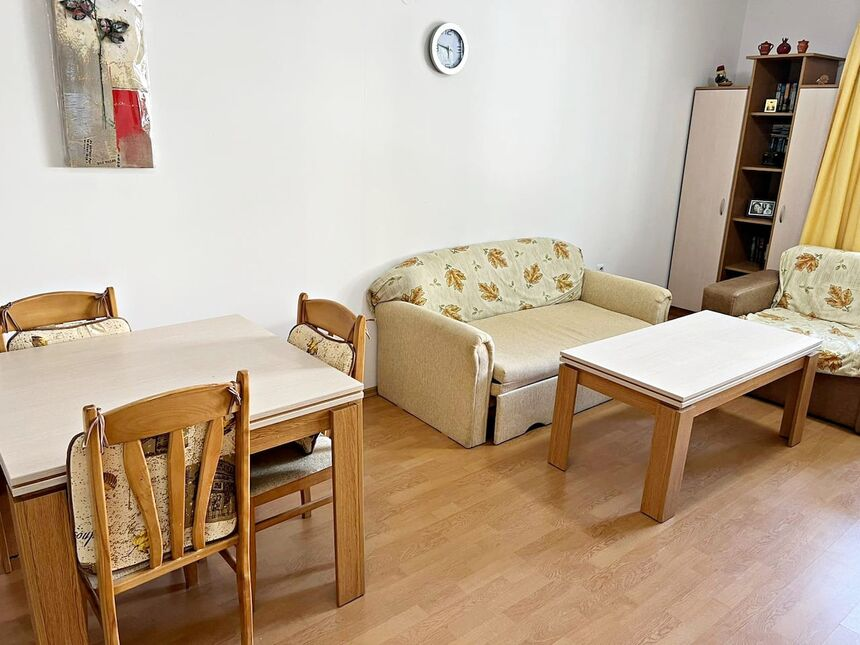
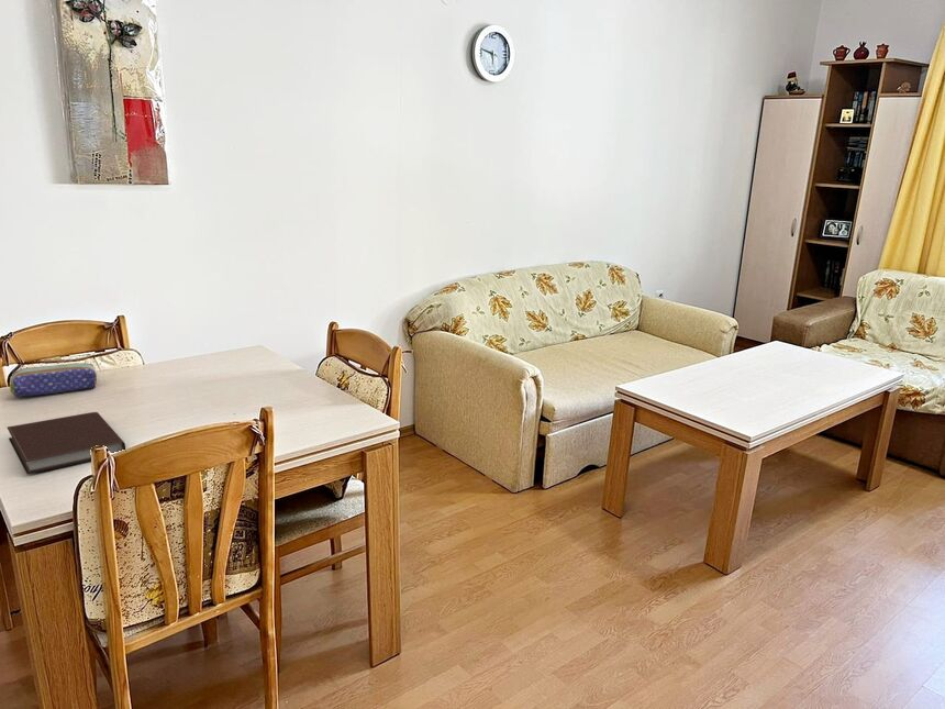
+ notebook [5,411,126,475]
+ pencil case [9,362,98,398]
